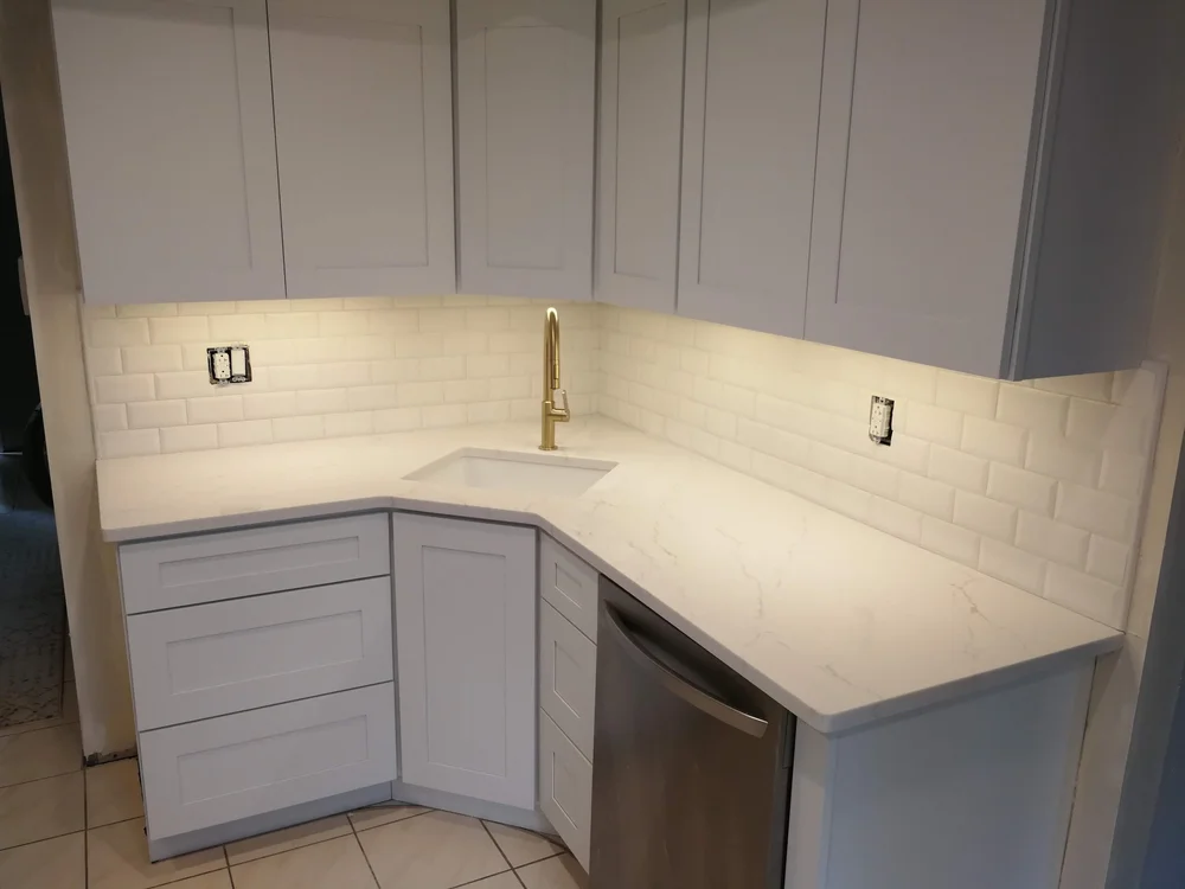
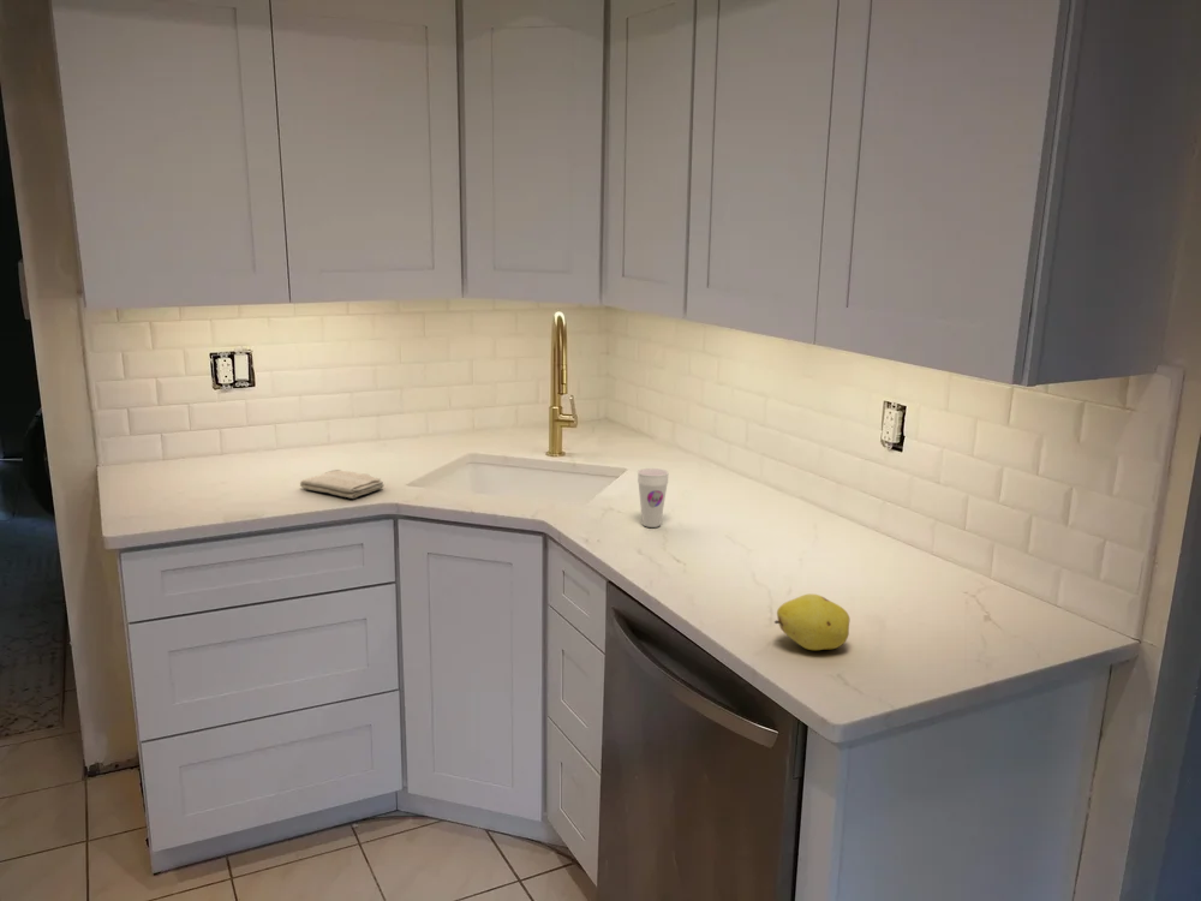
+ washcloth [299,469,386,500]
+ cup [637,467,670,529]
+ fruit [773,592,850,651]
